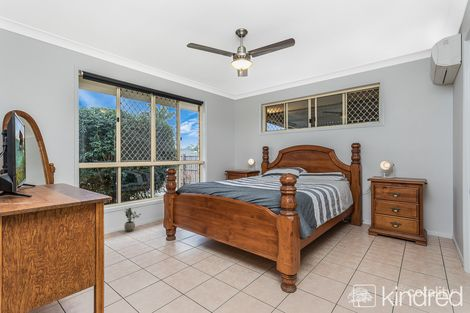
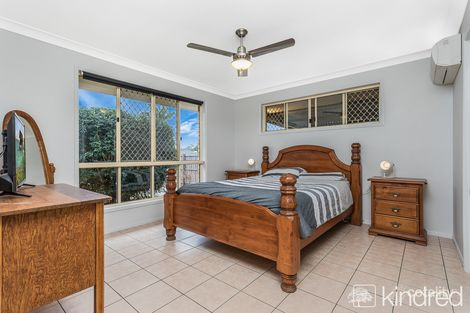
- potted plant [123,207,142,232]
